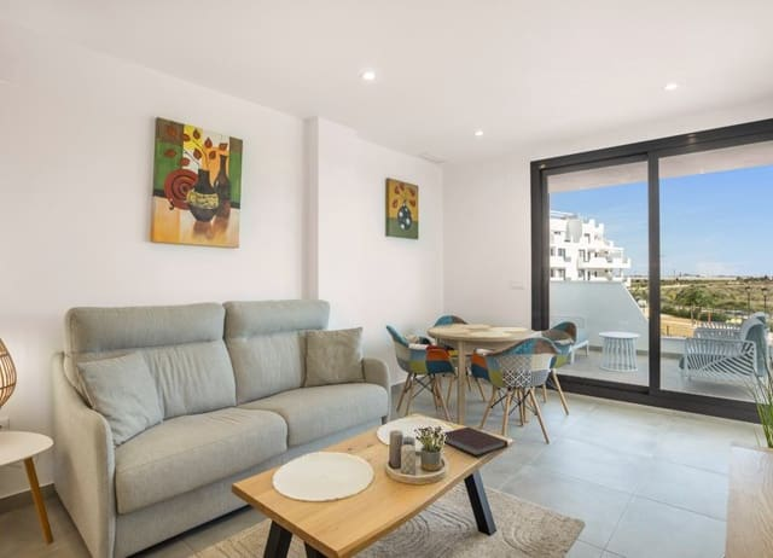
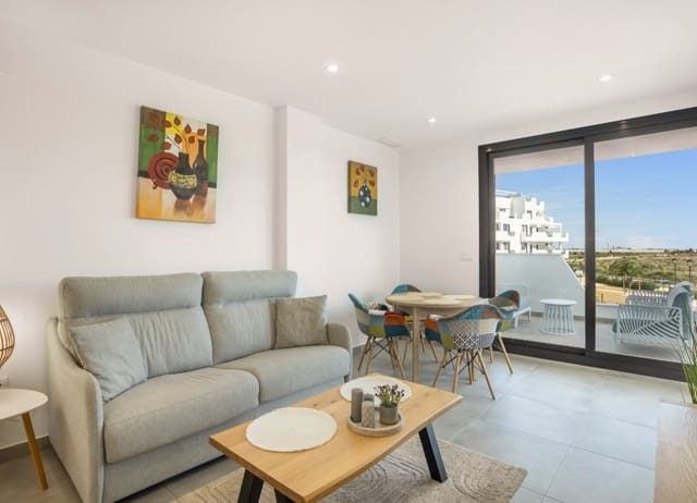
- notebook [442,425,508,458]
